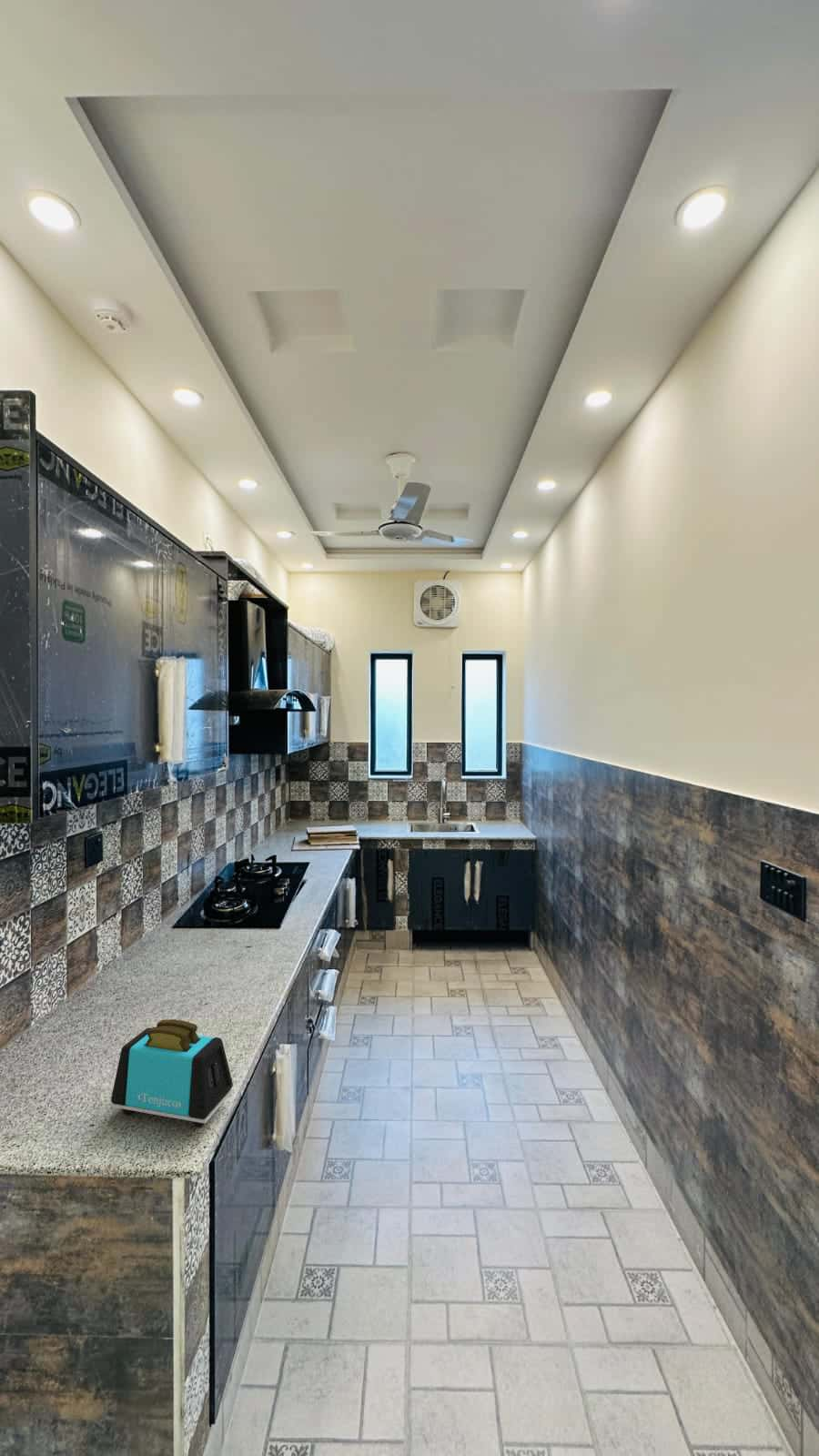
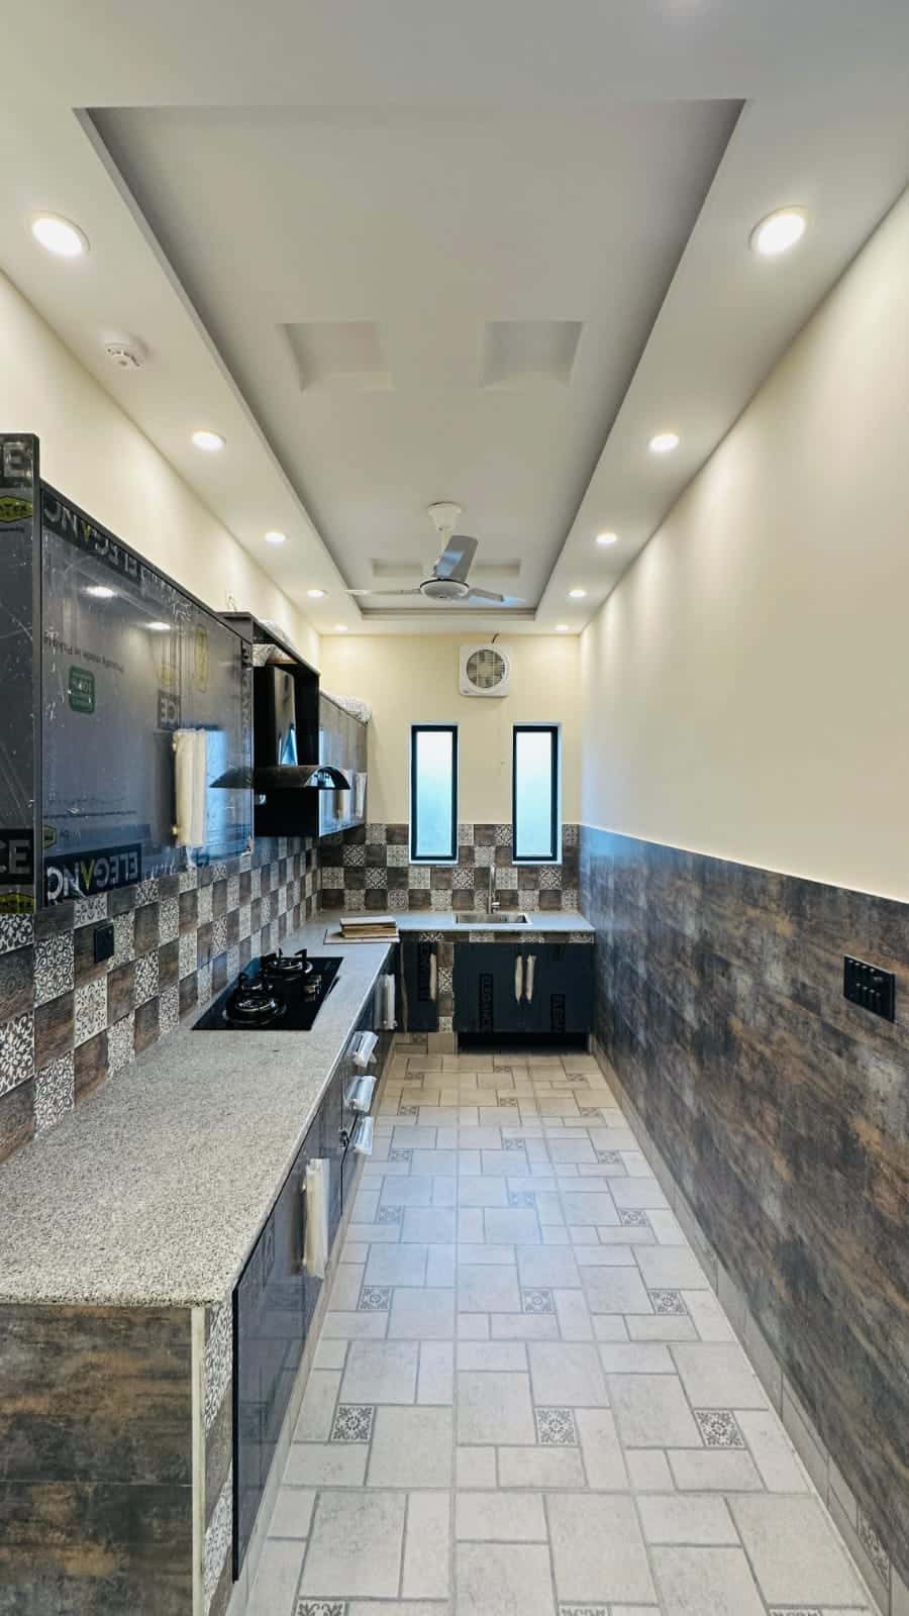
- toaster [110,1018,234,1128]
